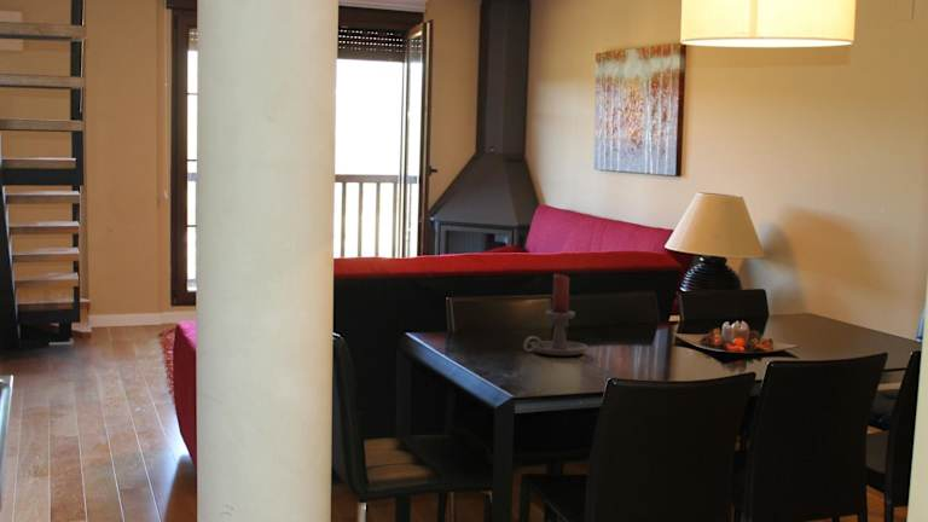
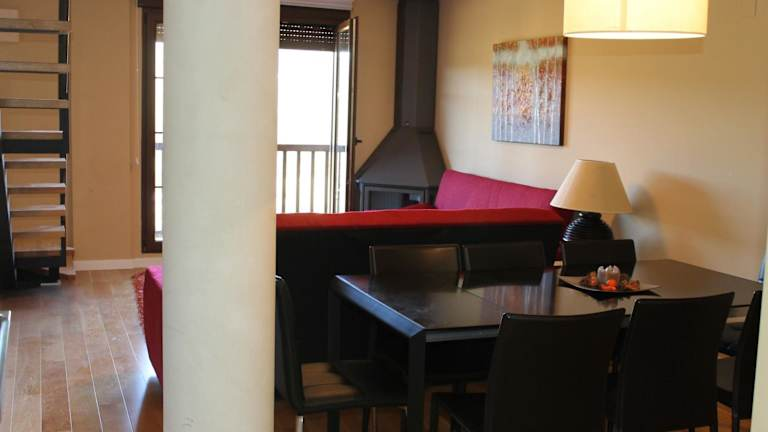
- candle holder [522,273,588,356]
